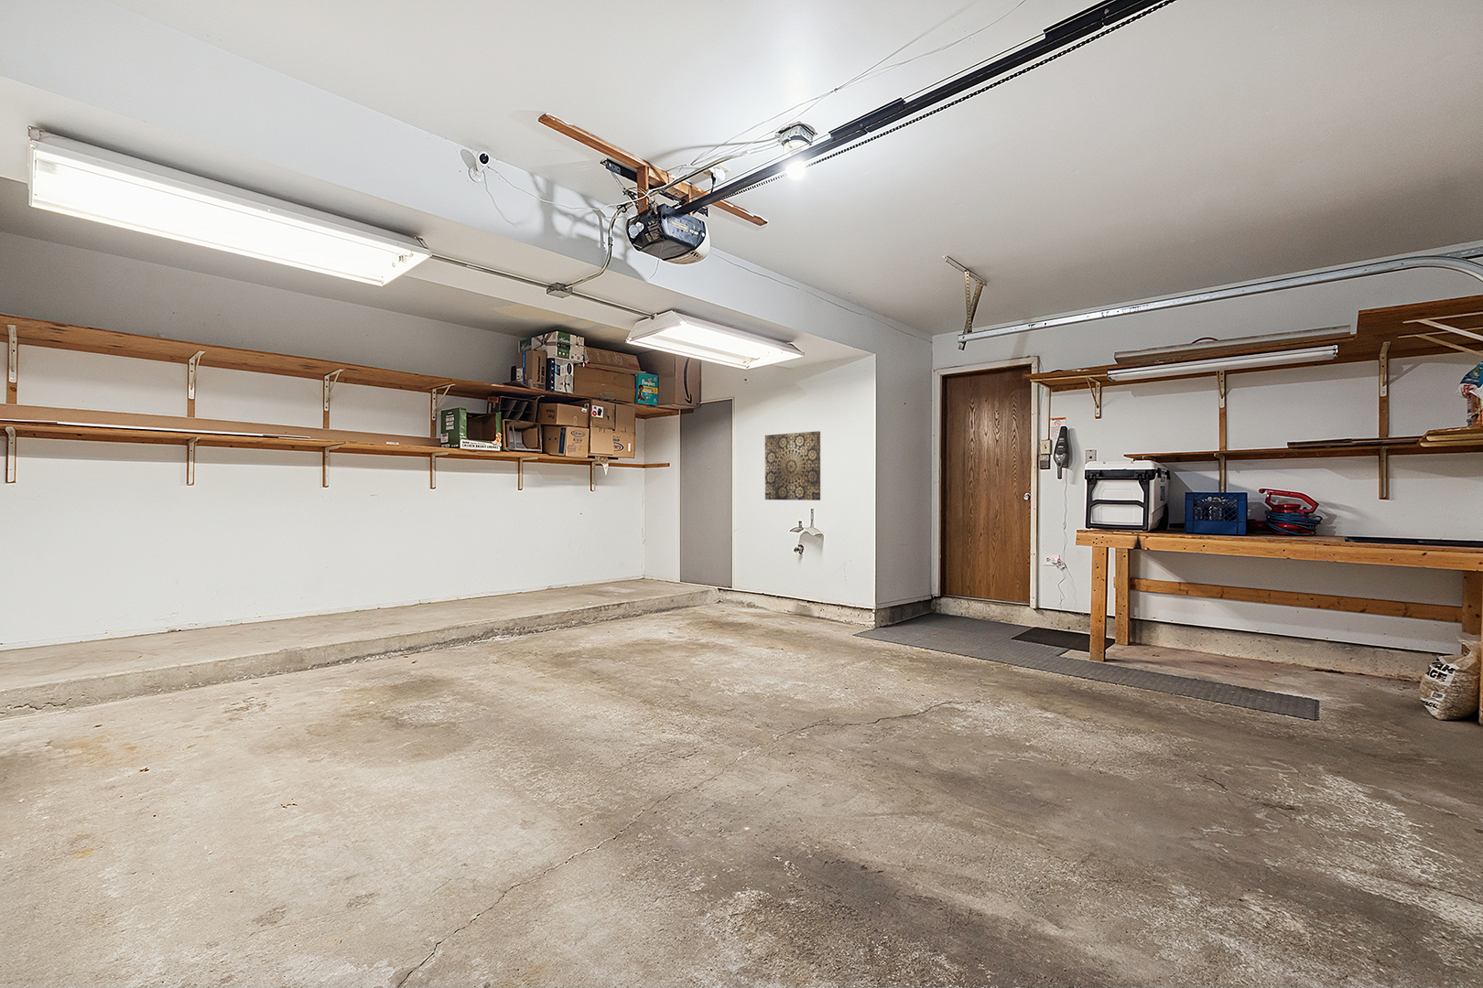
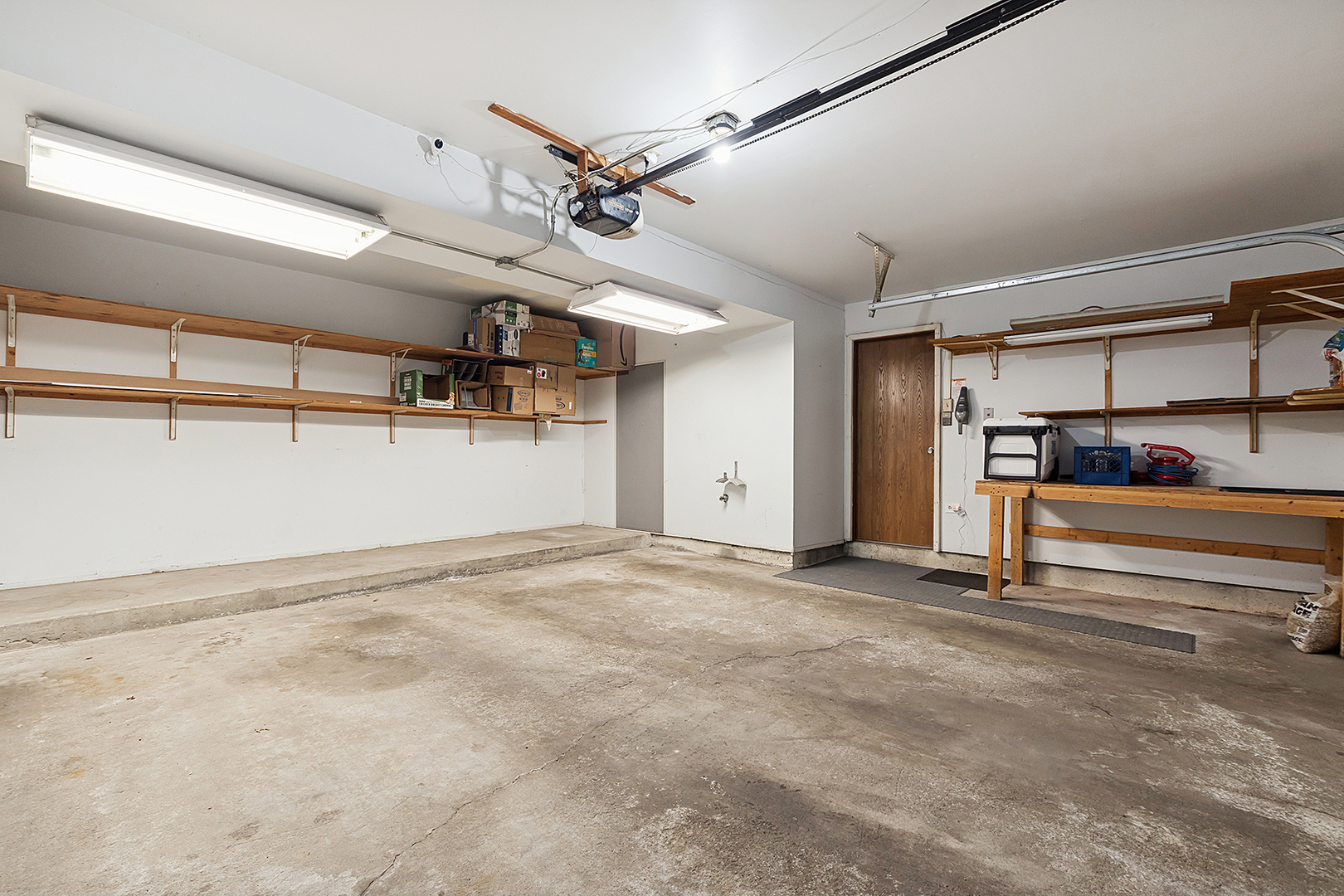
- wall art [765,430,821,502]
